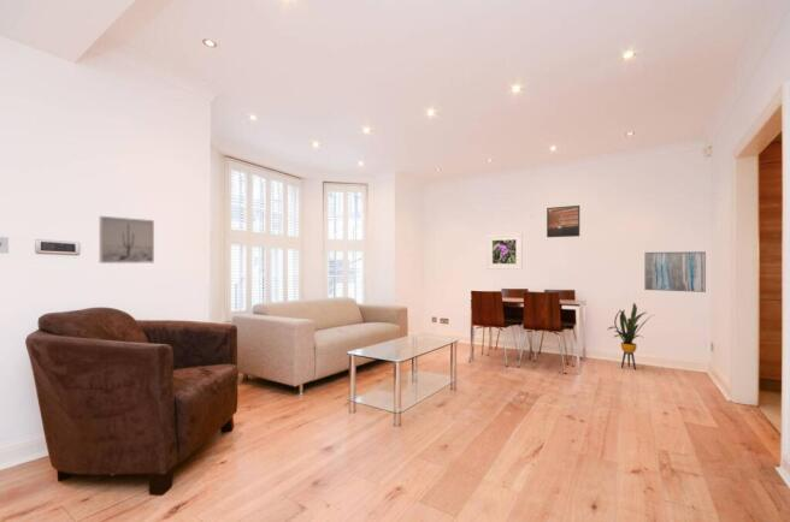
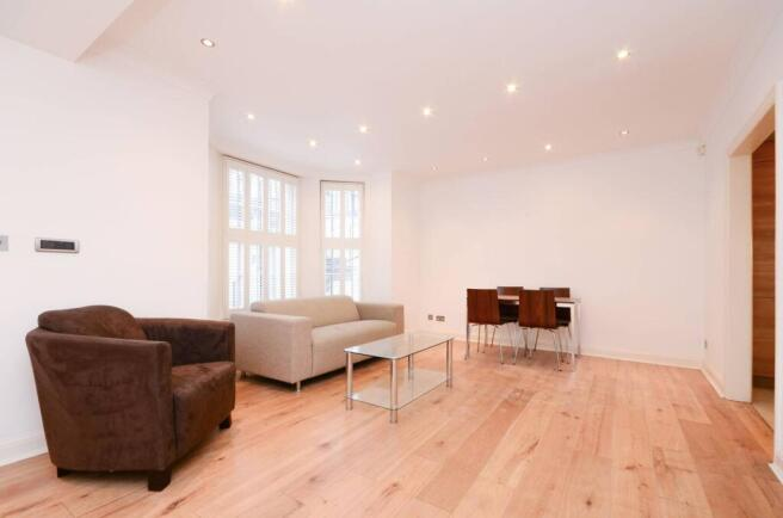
- wall art [99,215,155,265]
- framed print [546,204,580,238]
- house plant [607,302,654,370]
- wall art [643,250,707,293]
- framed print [485,232,523,271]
